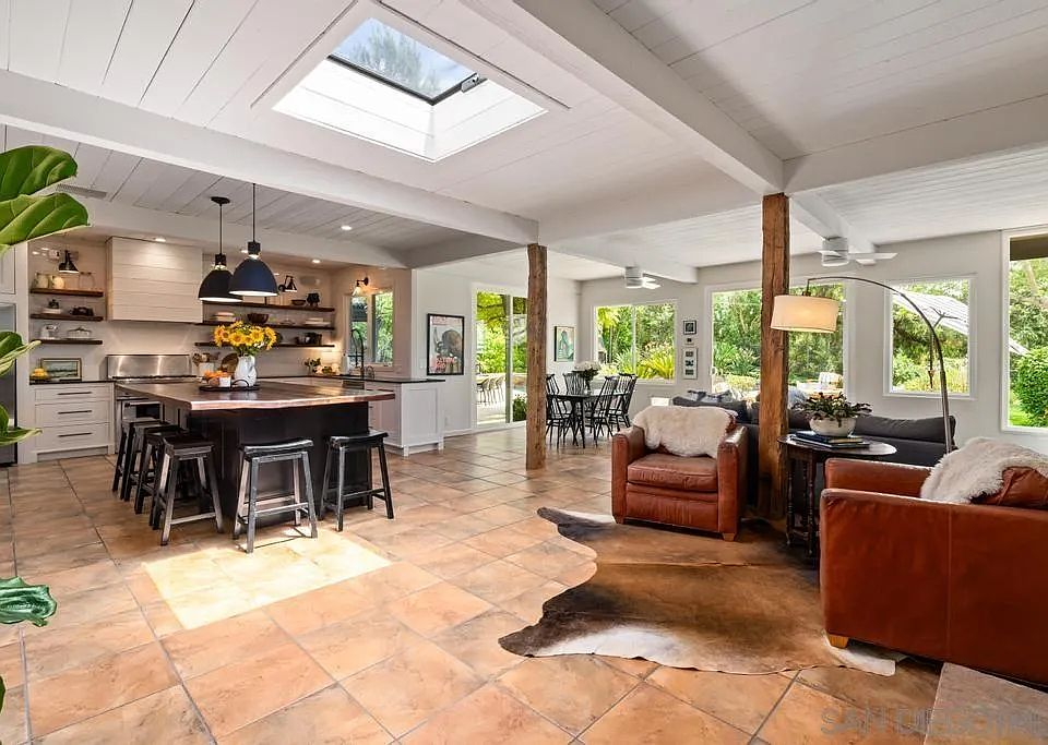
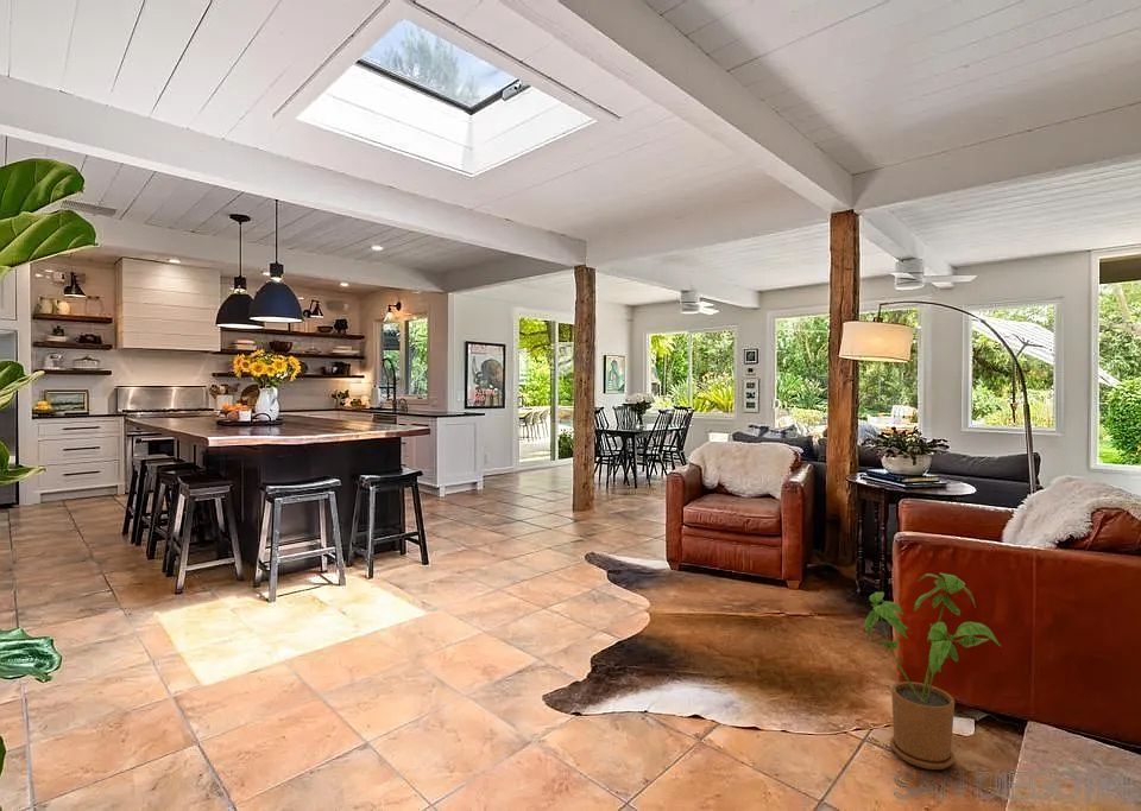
+ house plant [863,572,1002,771]
